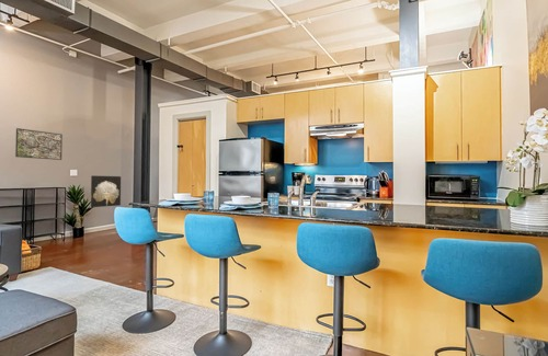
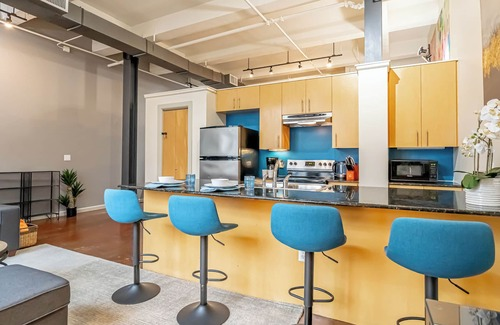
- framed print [14,127,64,161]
- wall art [90,174,122,208]
